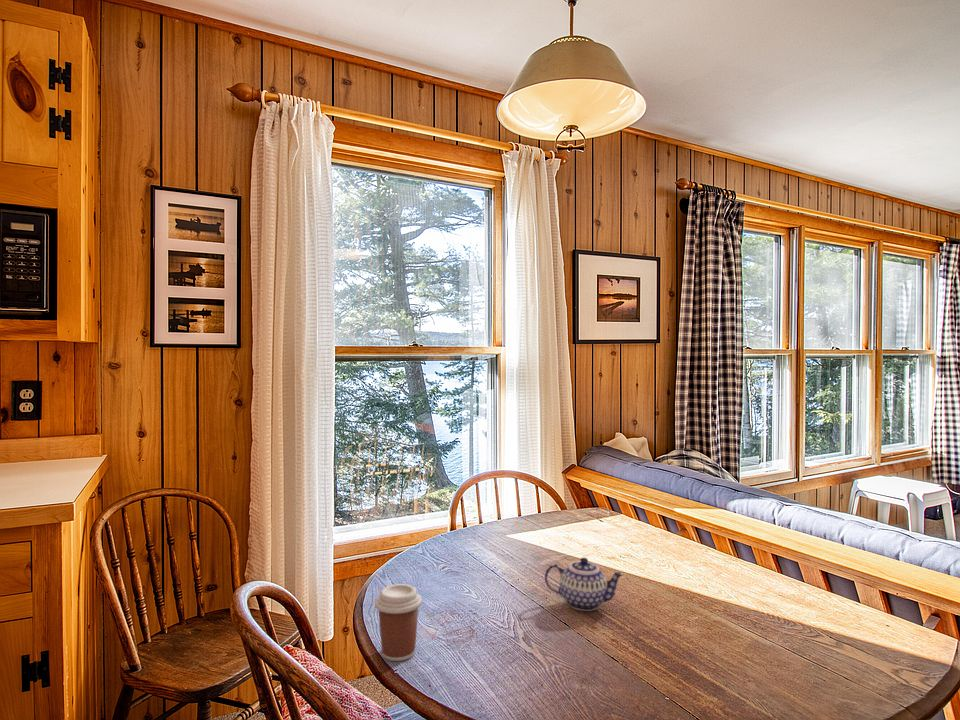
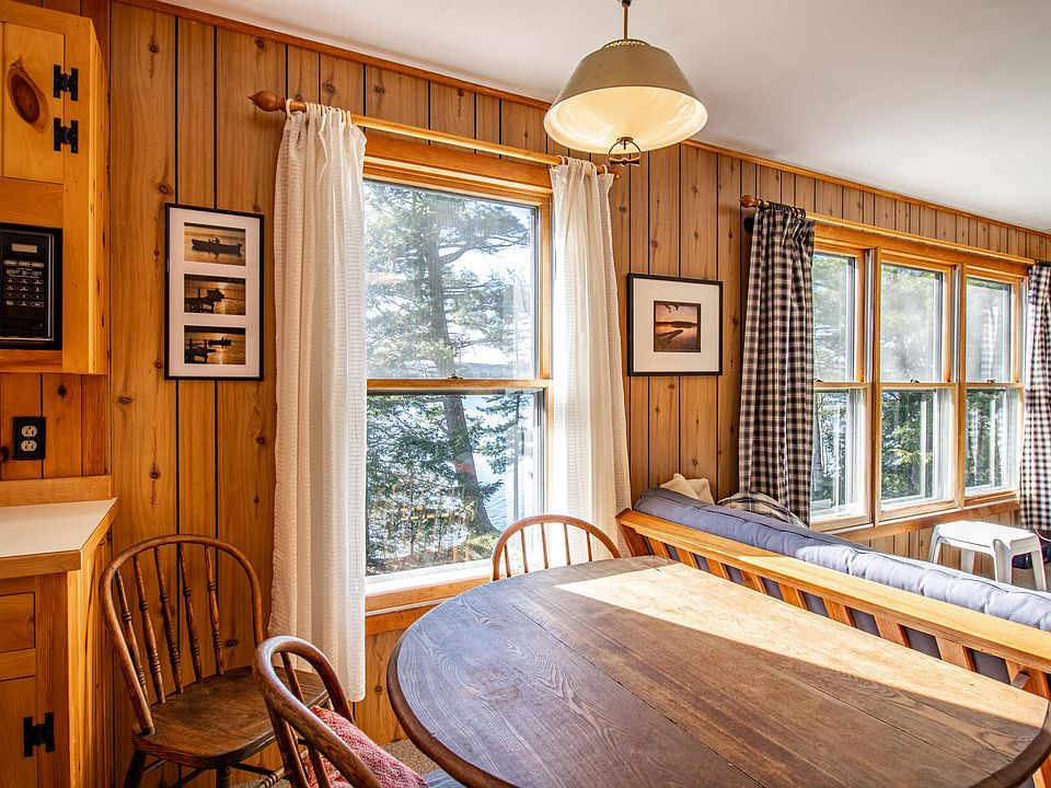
- teapot [544,557,624,612]
- coffee cup [374,583,423,662]
